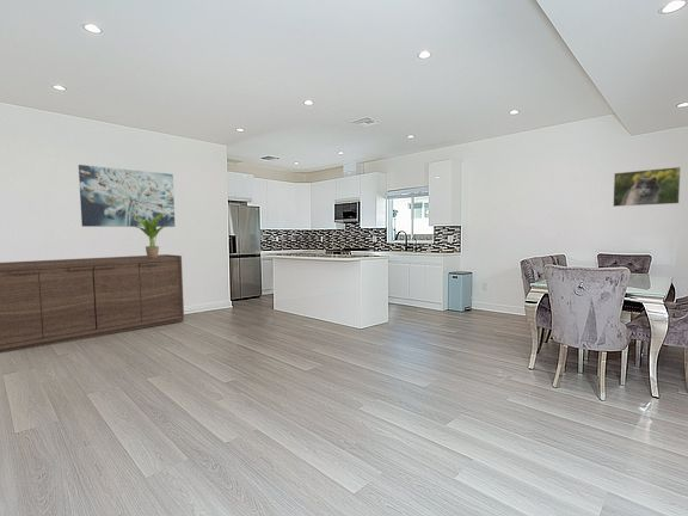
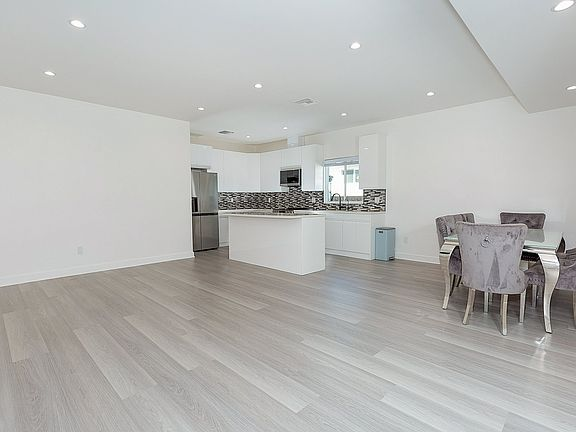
- wall art [78,164,176,228]
- potted plant [133,213,171,258]
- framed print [612,166,682,208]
- sideboard [0,253,185,355]
